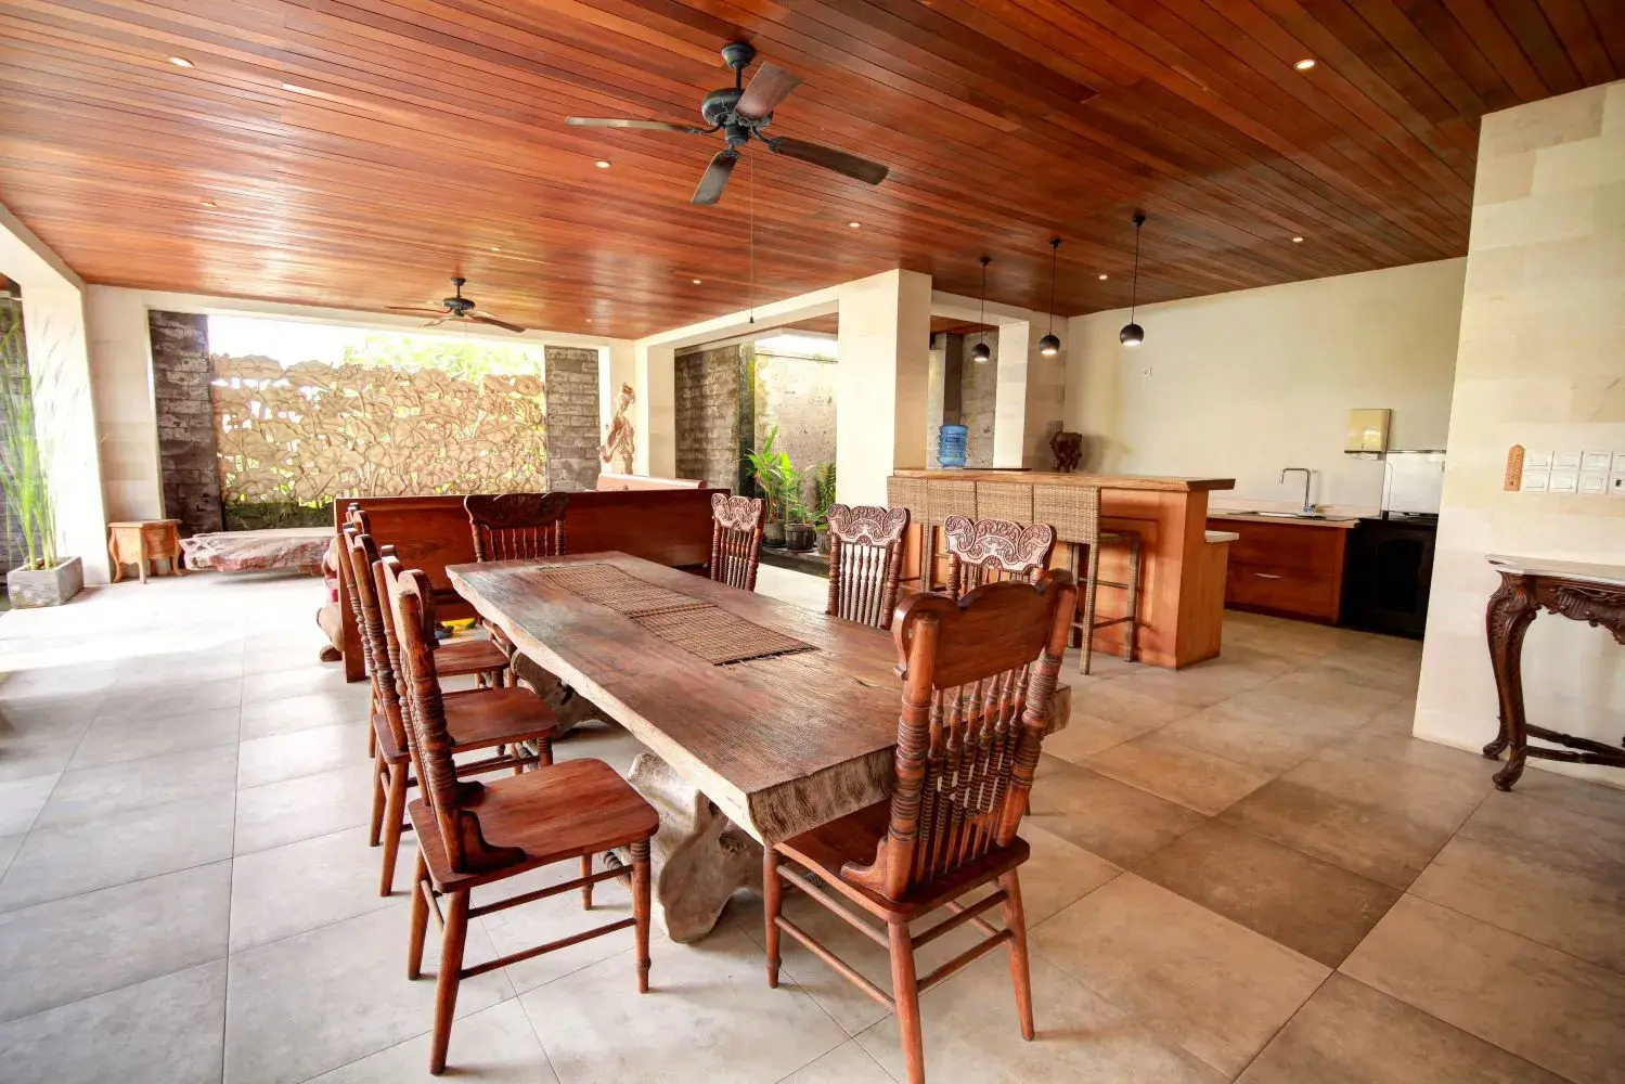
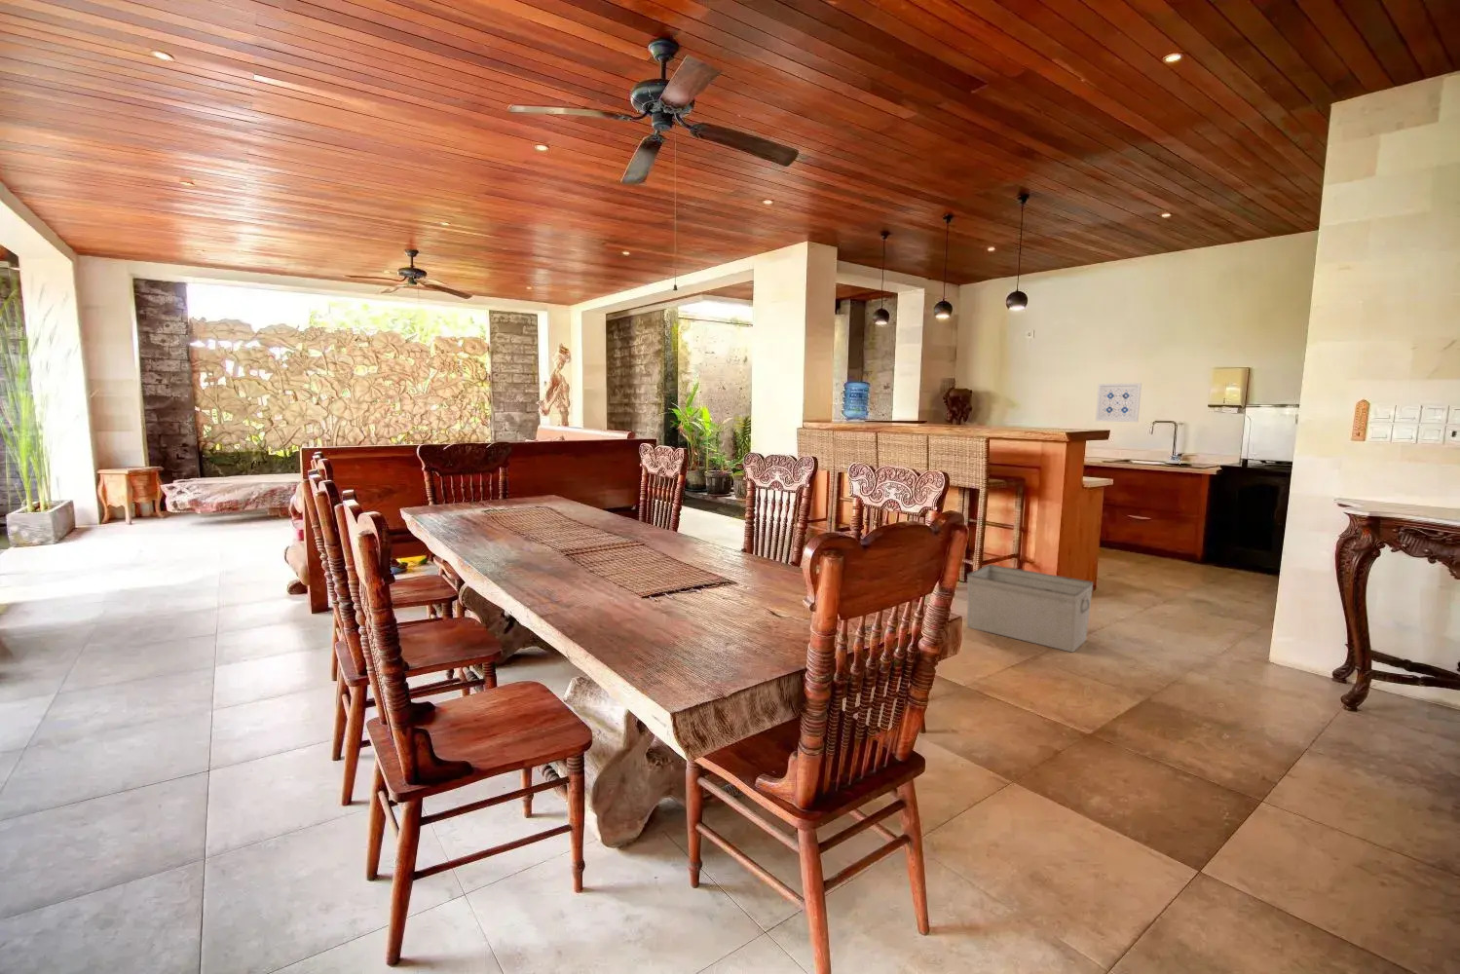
+ storage bin [966,564,1095,653]
+ wall art [1095,382,1143,423]
